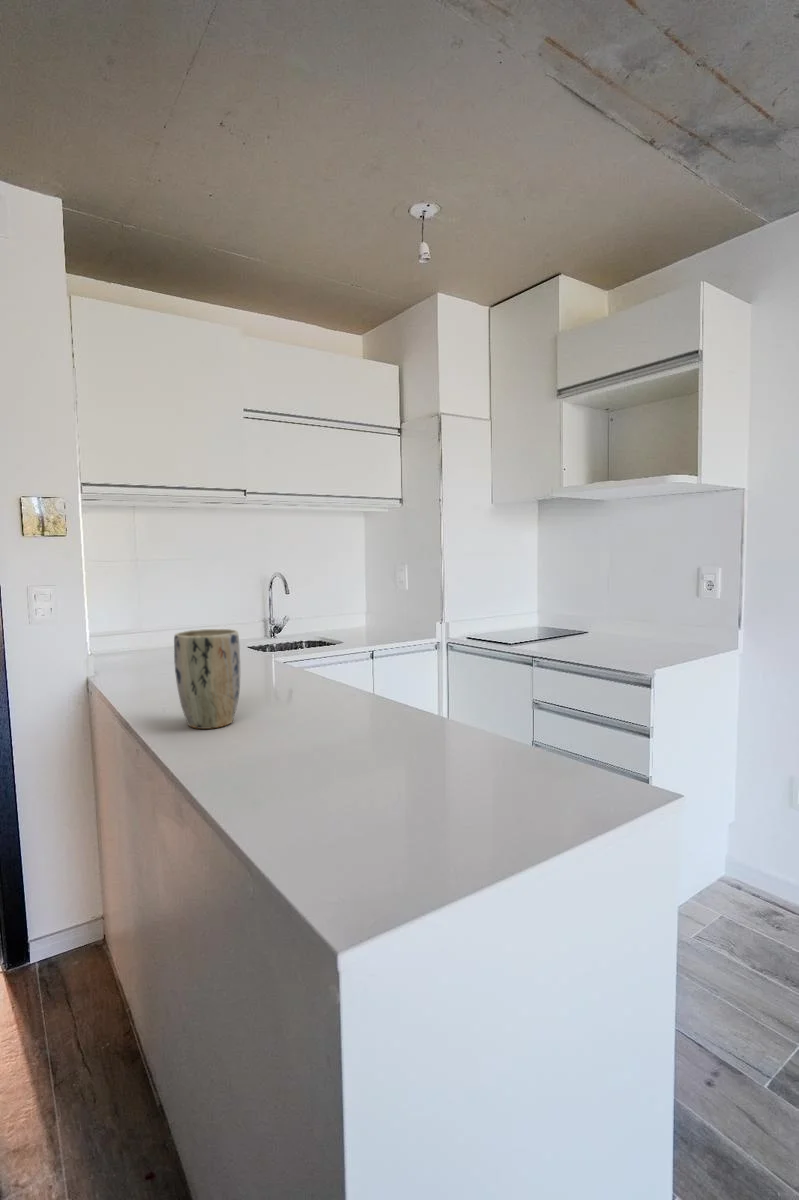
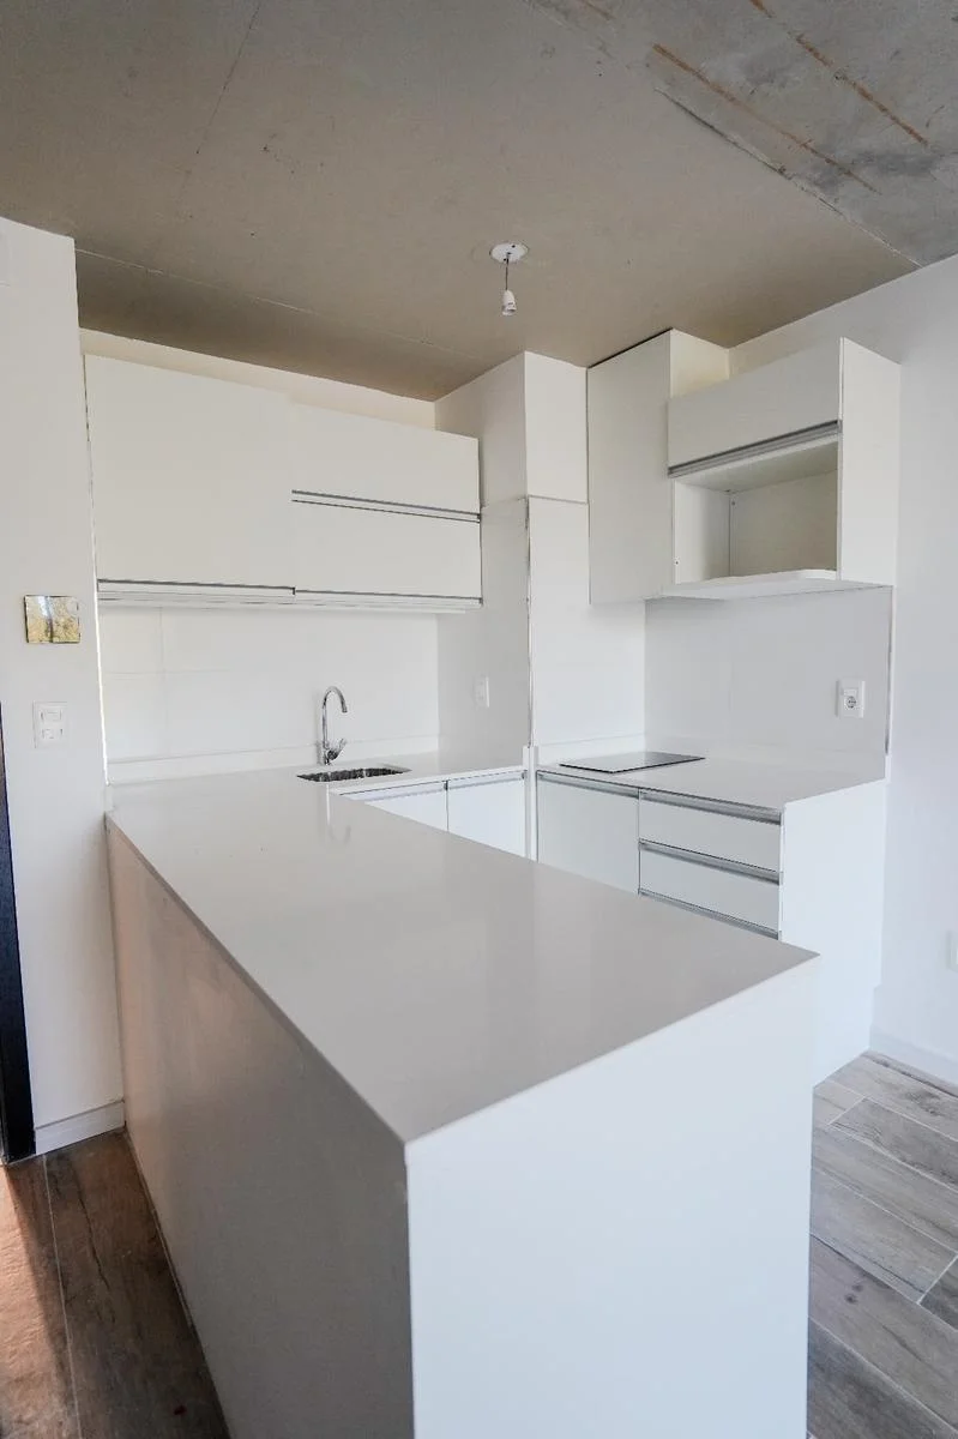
- plant pot [173,628,241,730]
